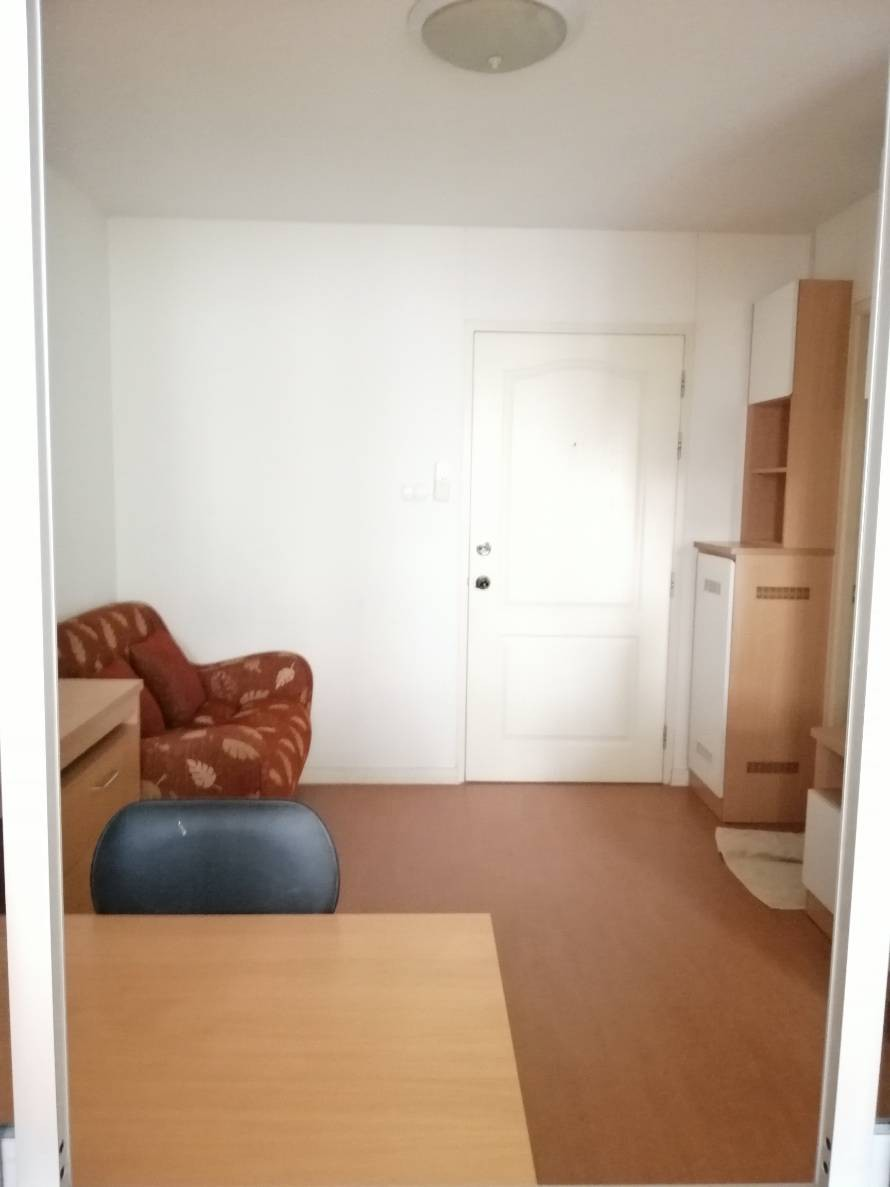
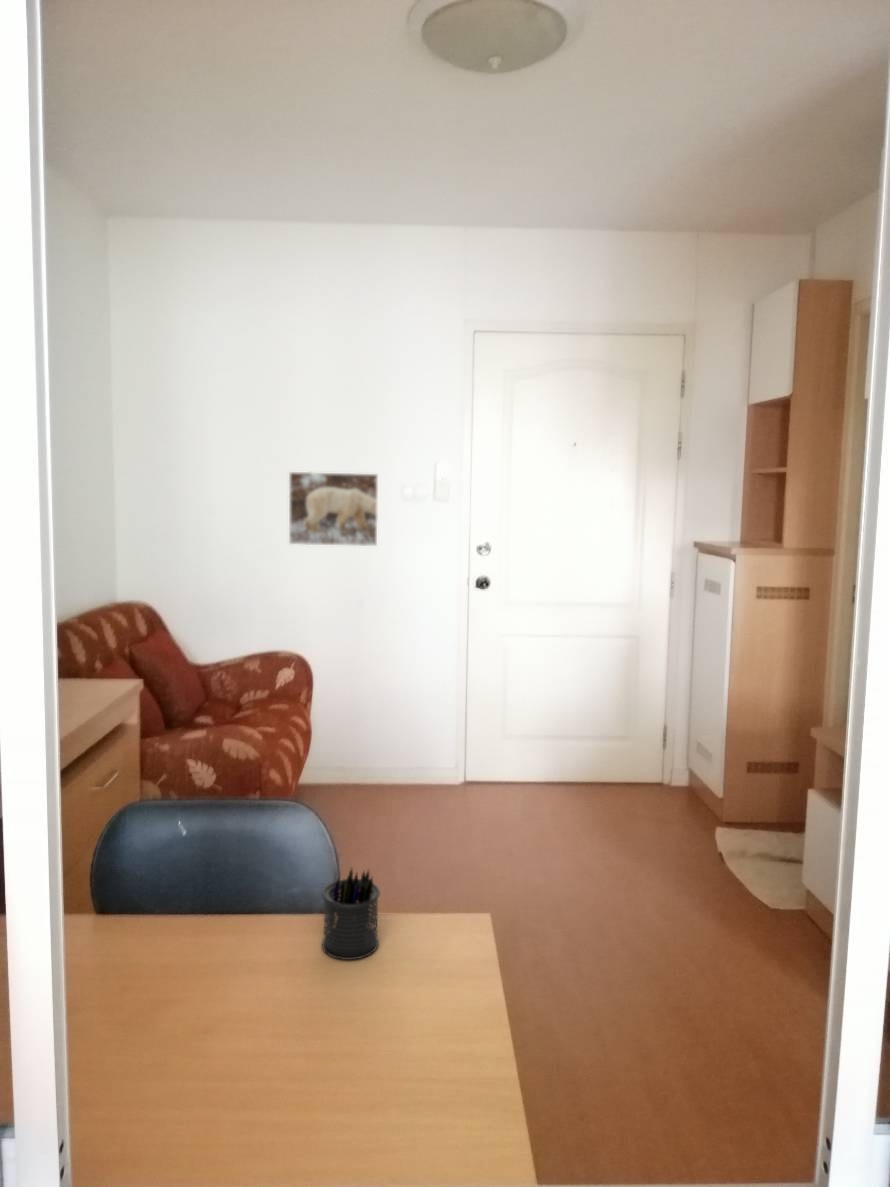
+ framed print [288,471,379,547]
+ pen holder [321,867,381,961]
